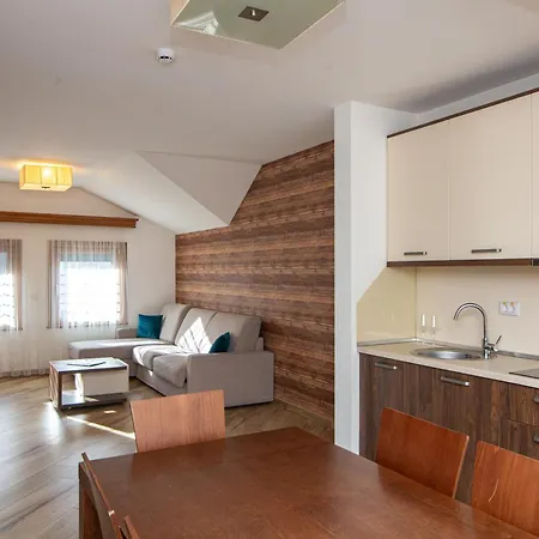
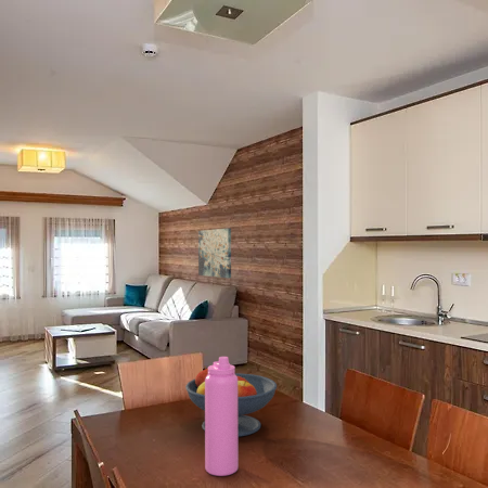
+ water bottle [204,356,240,477]
+ wall art [197,227,232,279]
+ fruit bowl [184,364,278,438]
